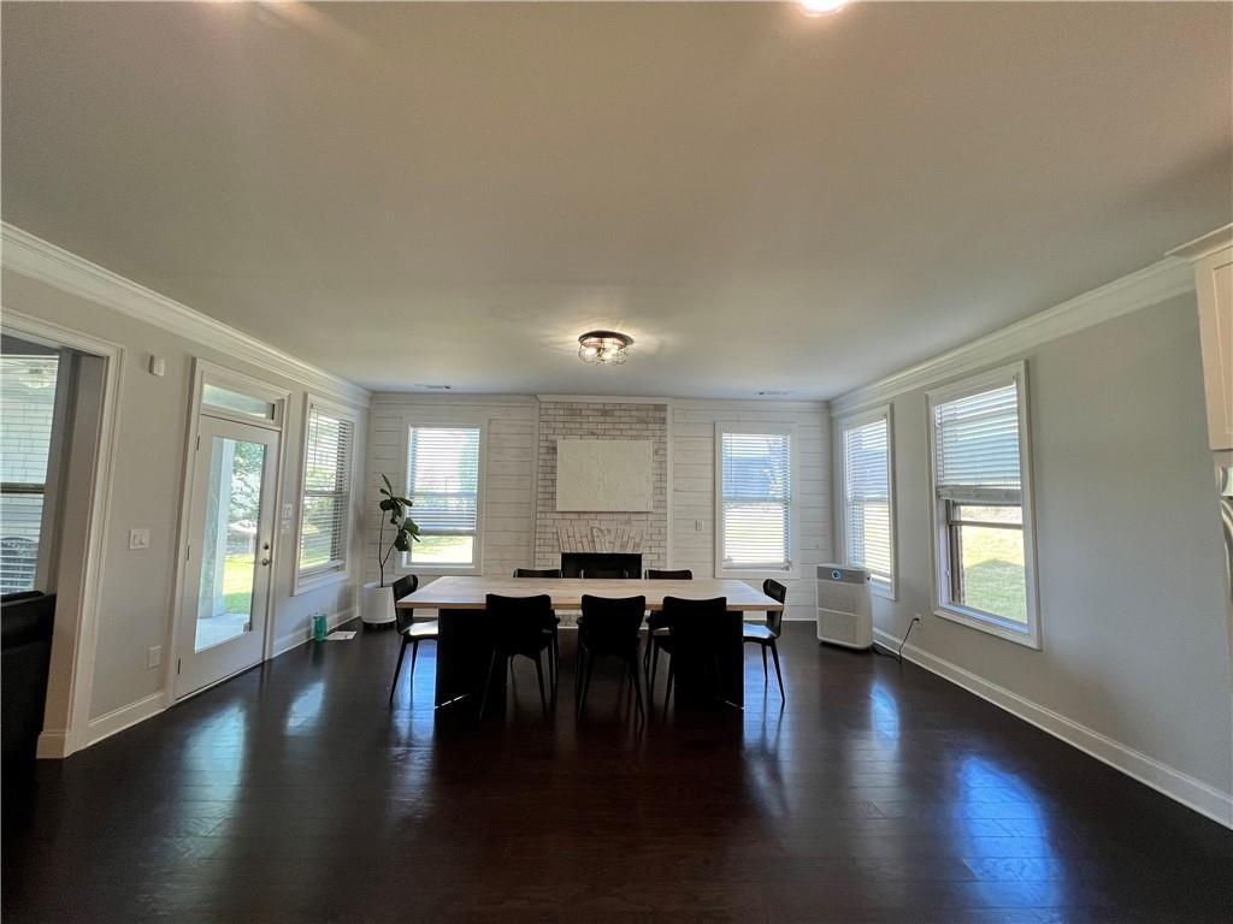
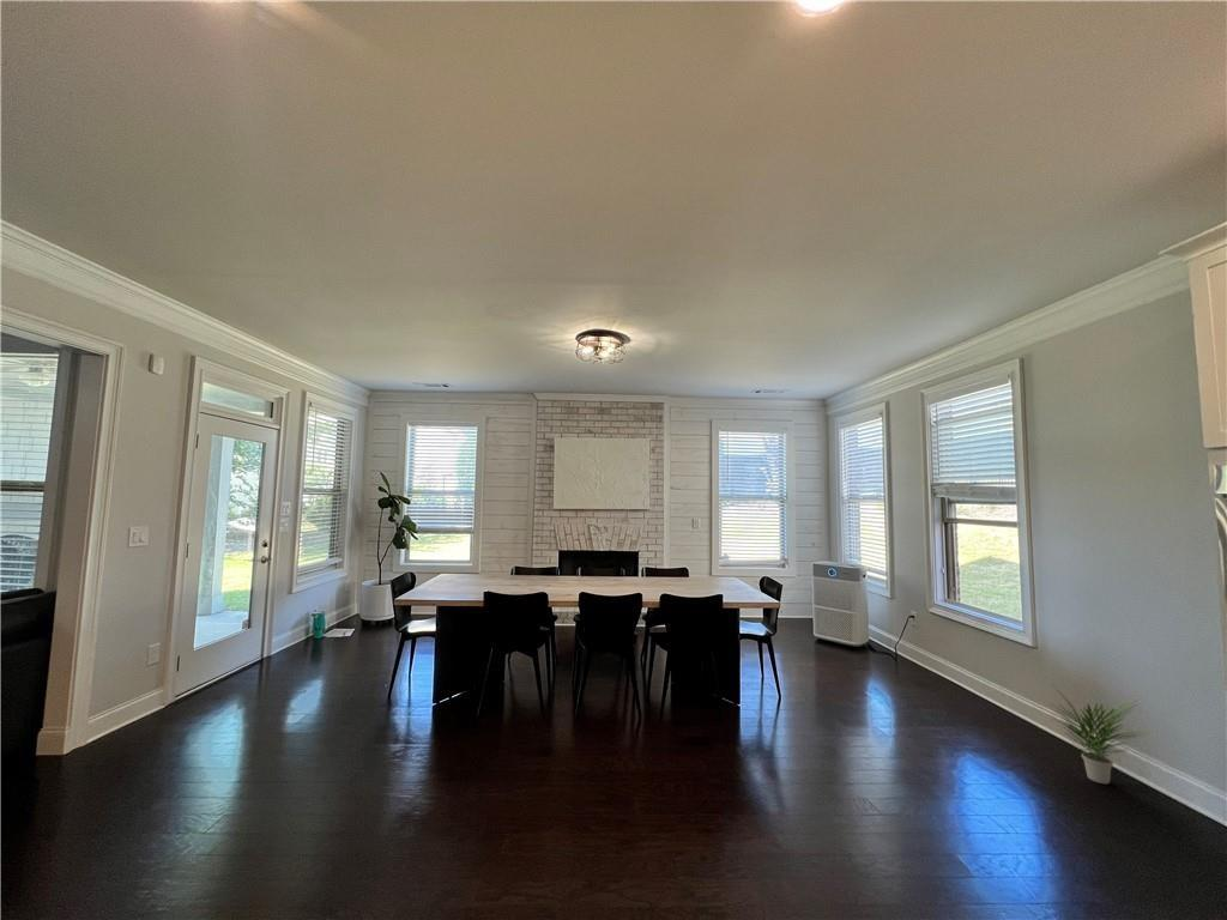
+ potted plant [1050,685,1148,785]
